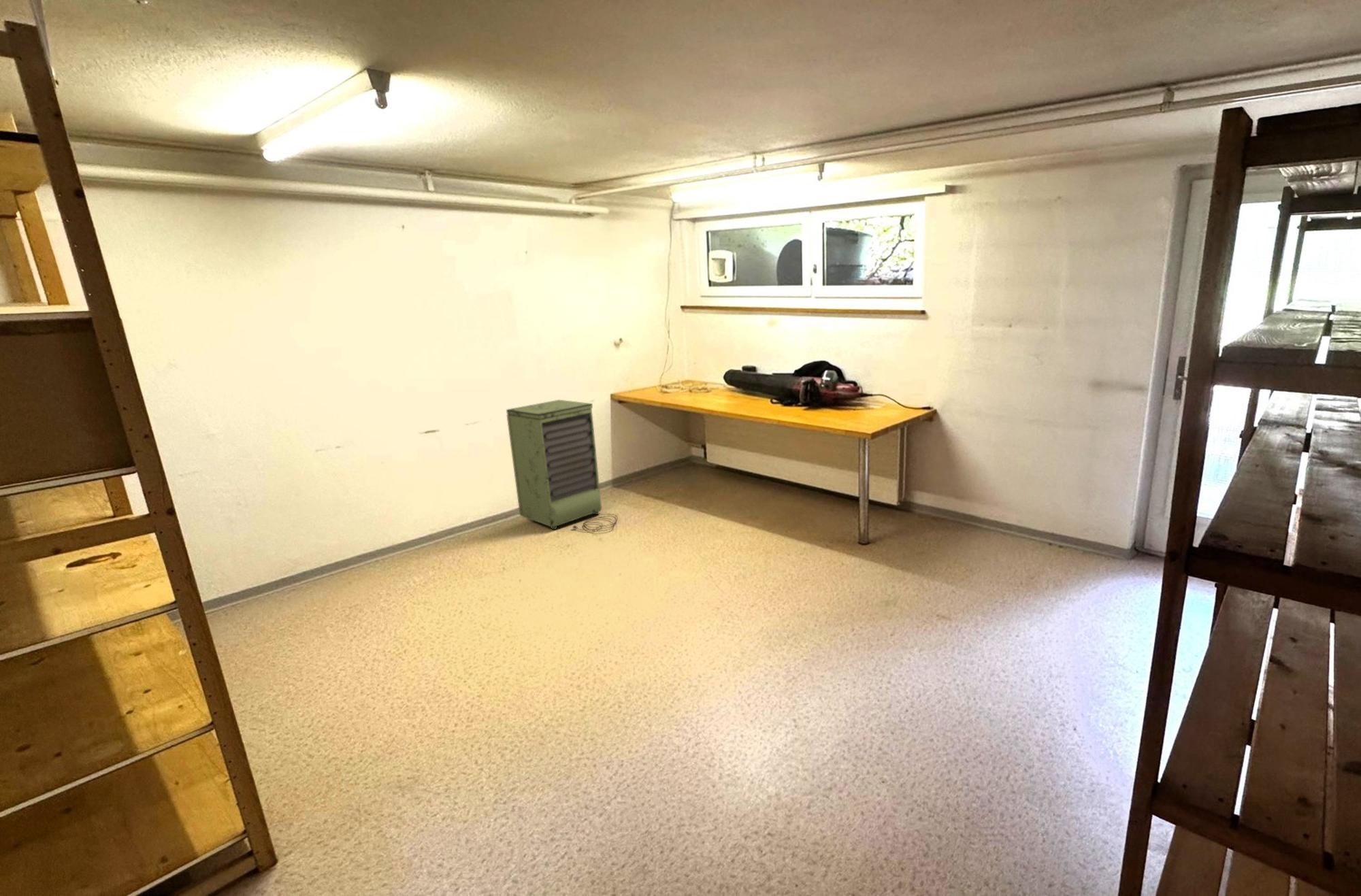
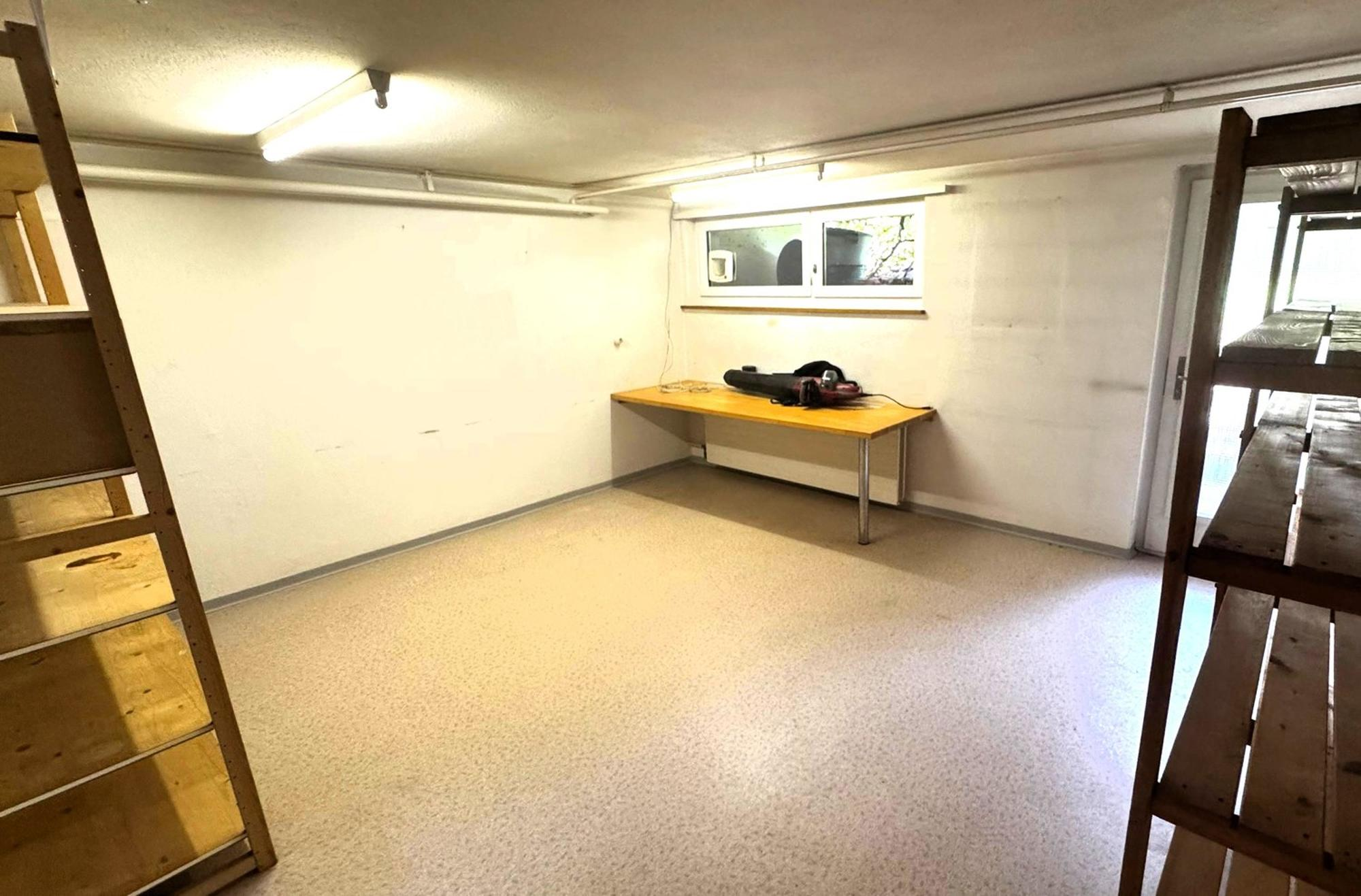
- storage cabinet [506,399,619,532]
